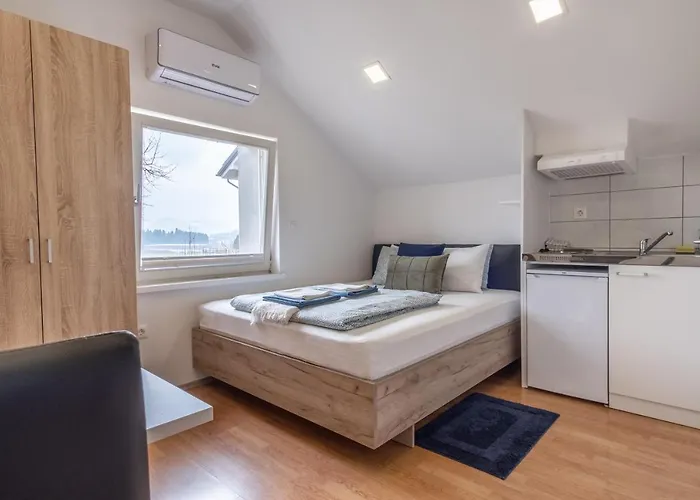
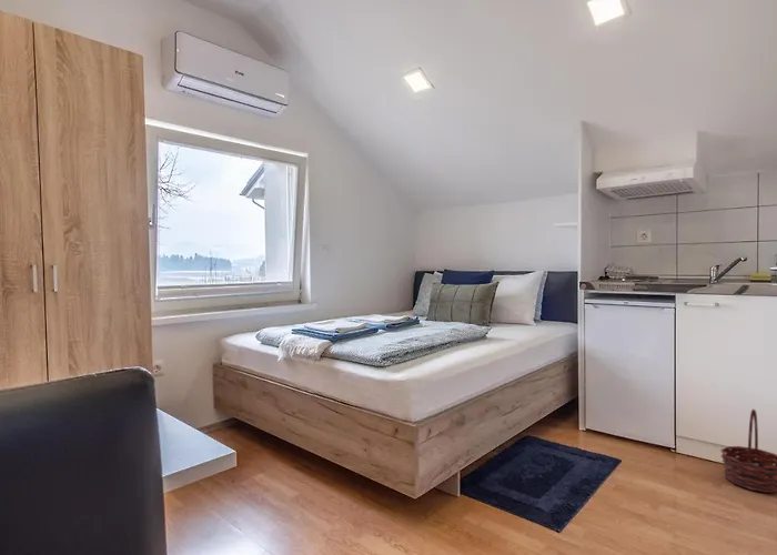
+ basket [719,408,777,494]
